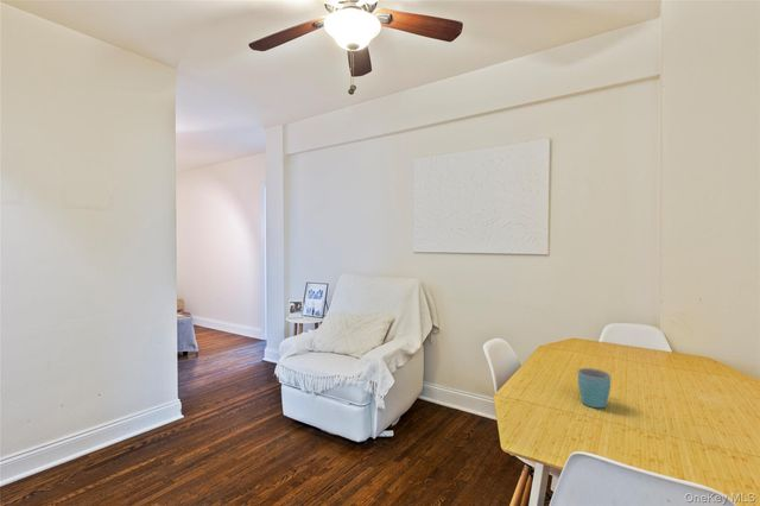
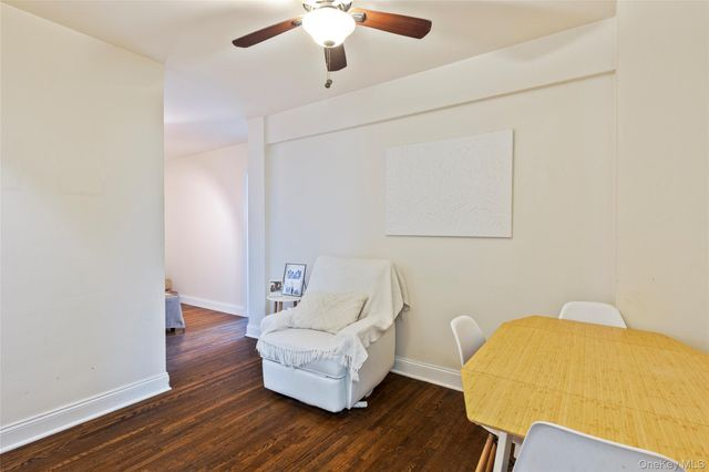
- mug [577,367,612,409]
